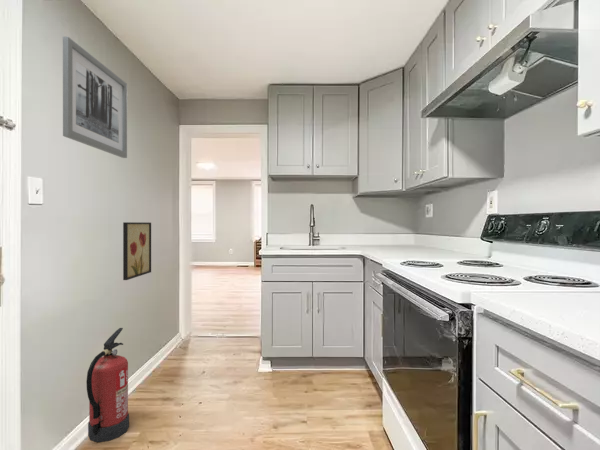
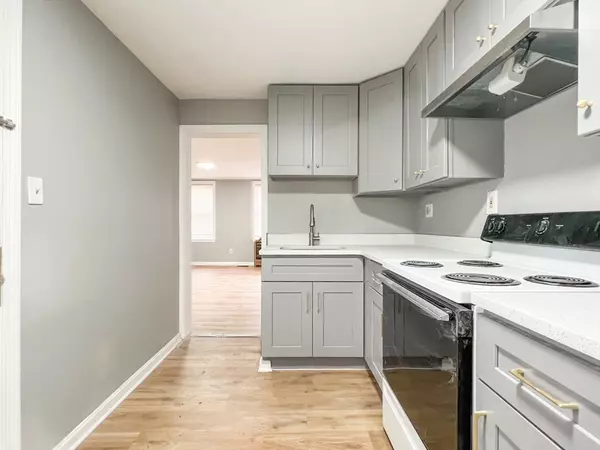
- fire extinguisher [85,327,130,443]
- wall art [62,36,128,159]
- wall art [122,221,152,281]
